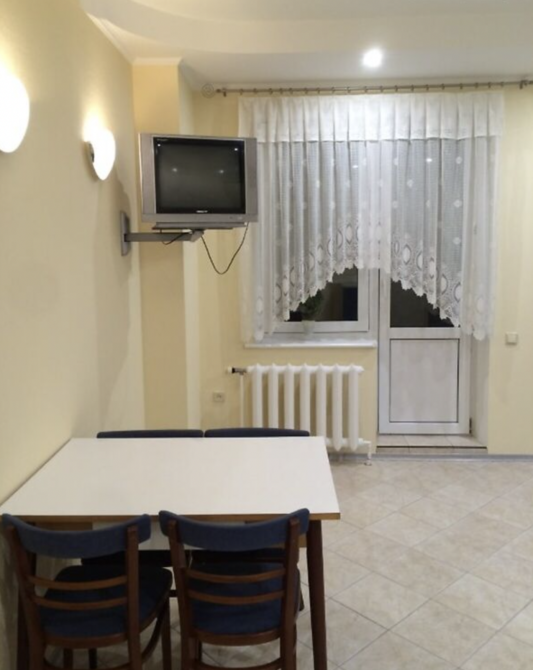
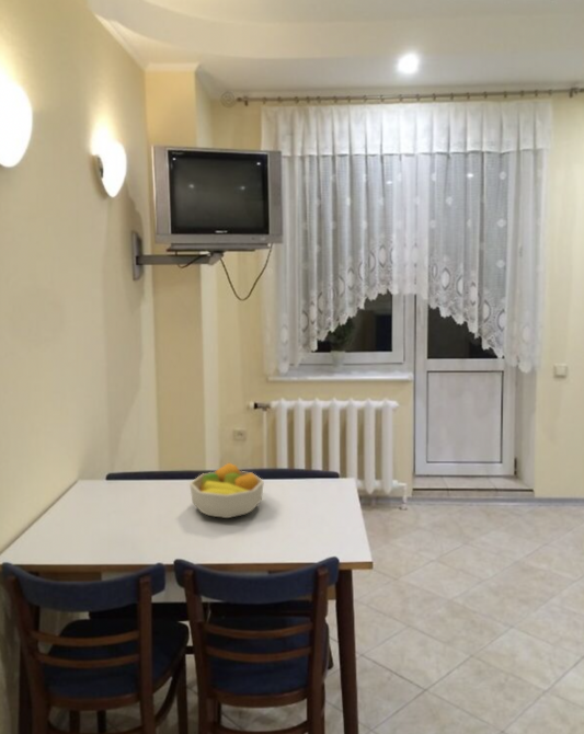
+ fruit bowl [188,462,265,519]
